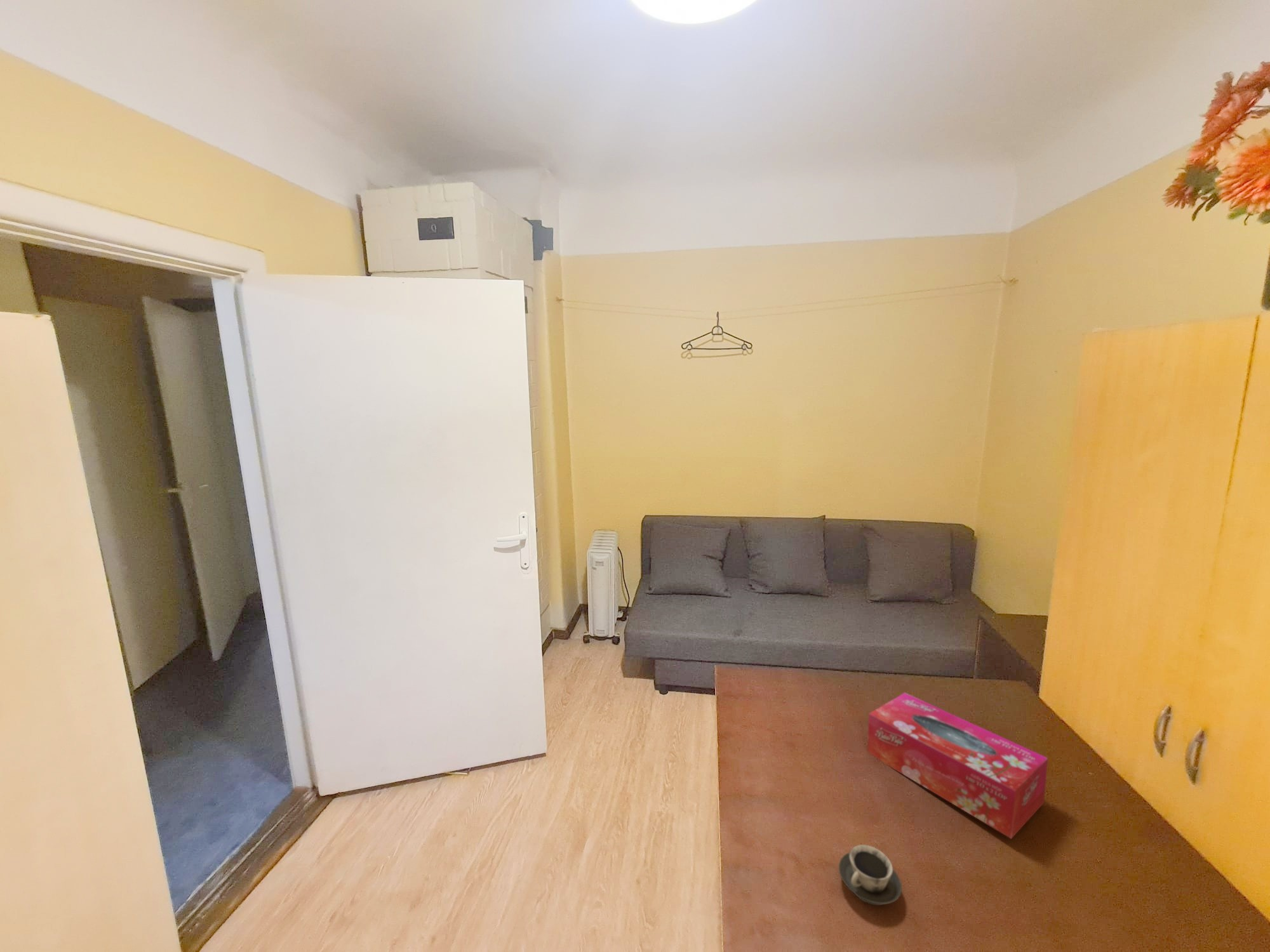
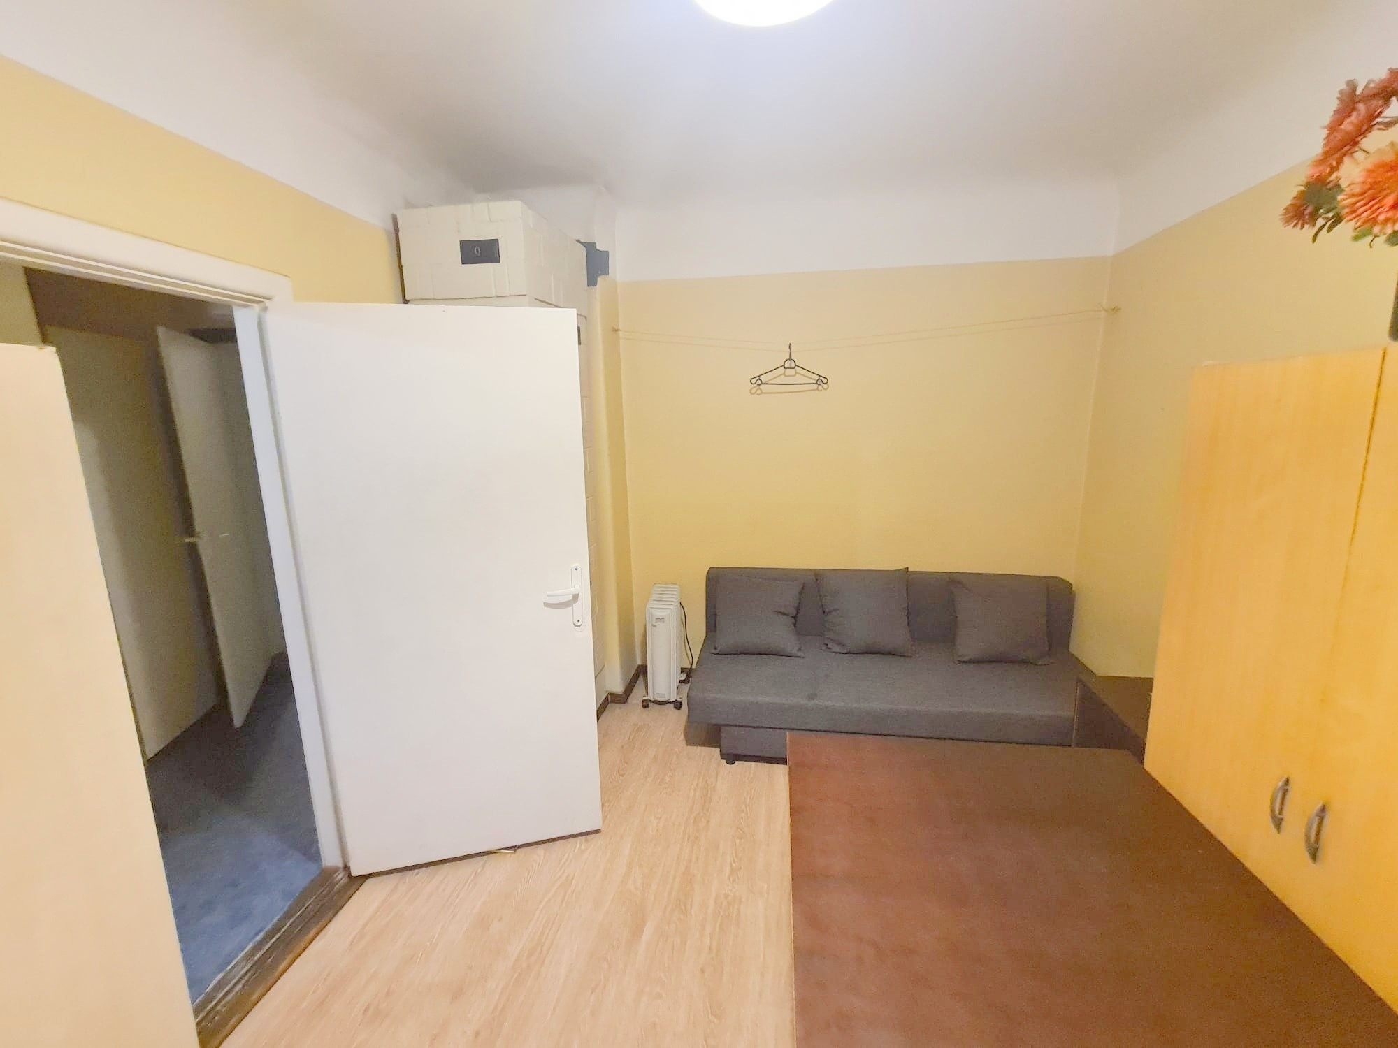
- cup [838,844,902,906]
- tissue box [867,692,1048,840]
